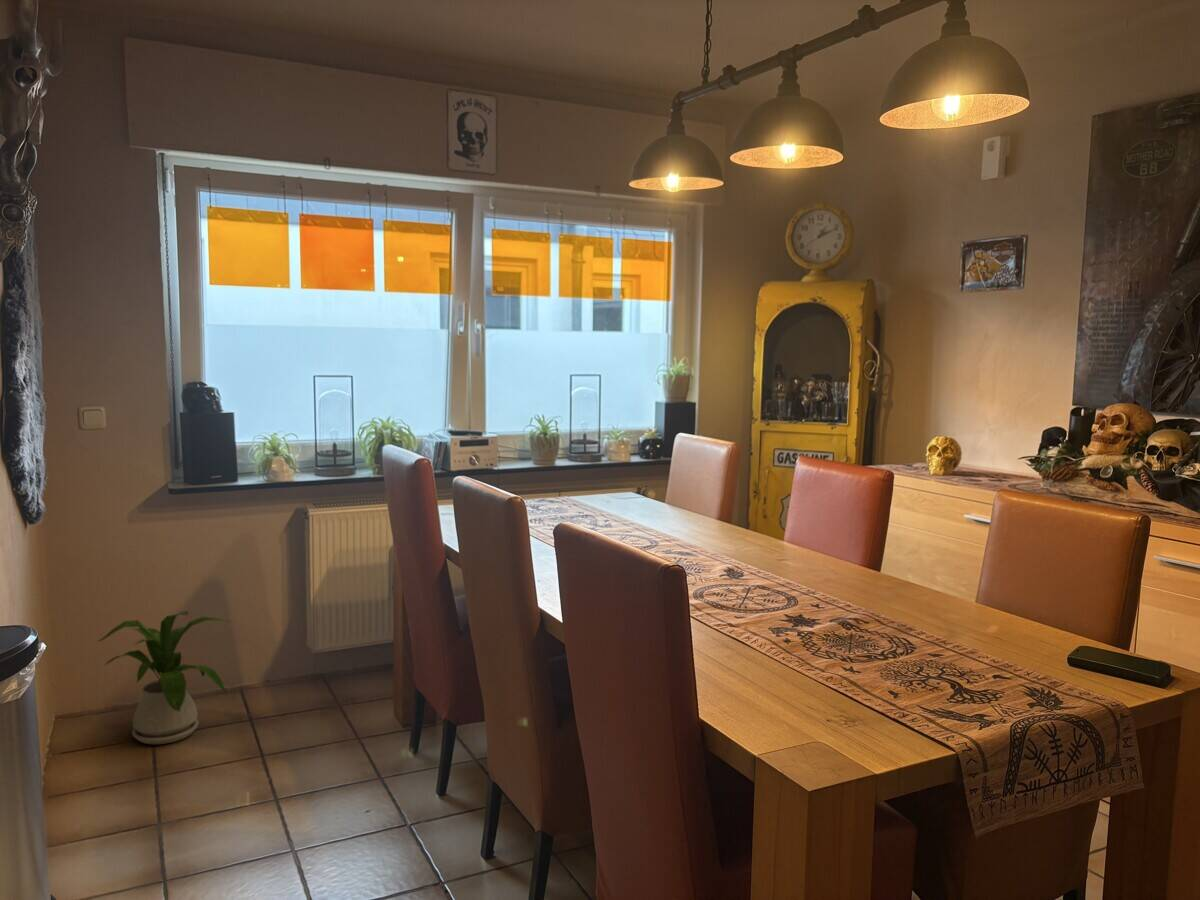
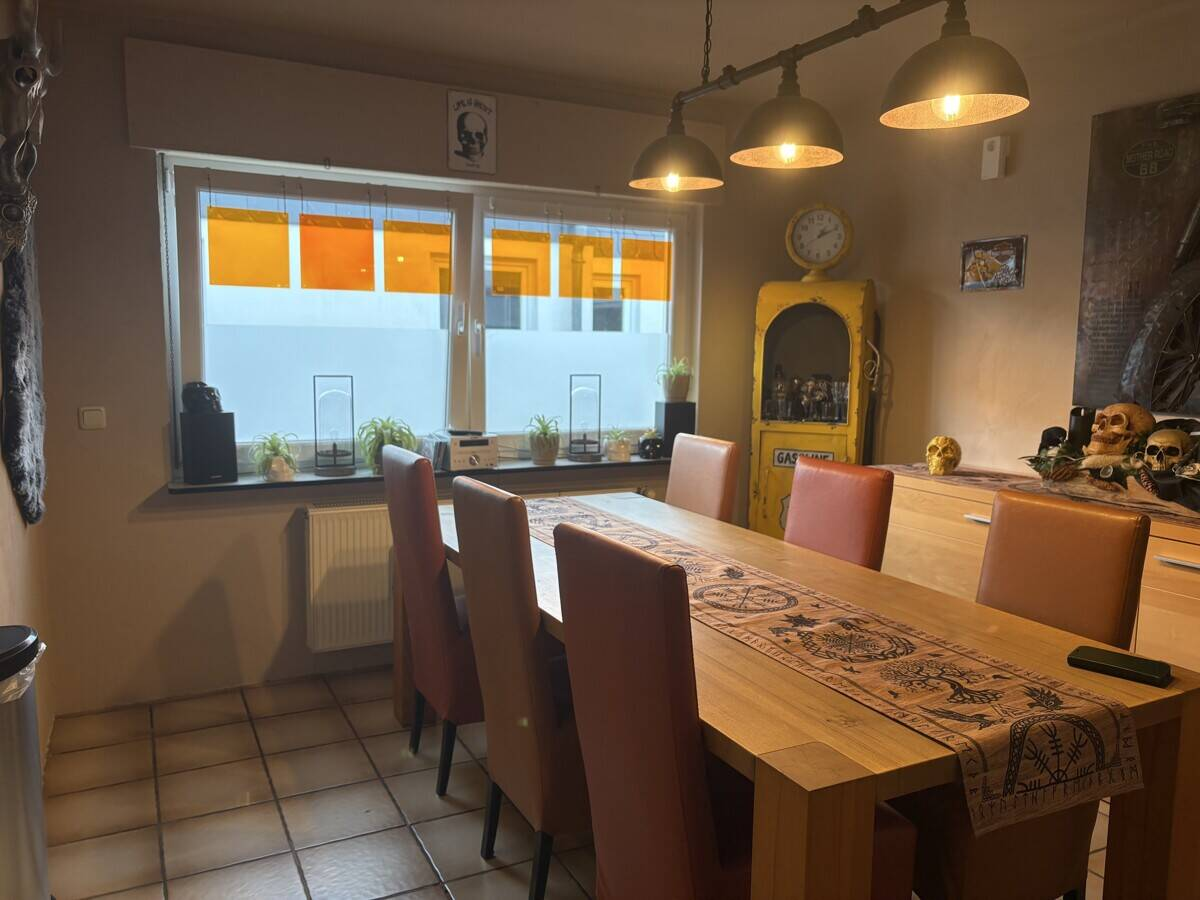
- house plant [98,610,231,745]
